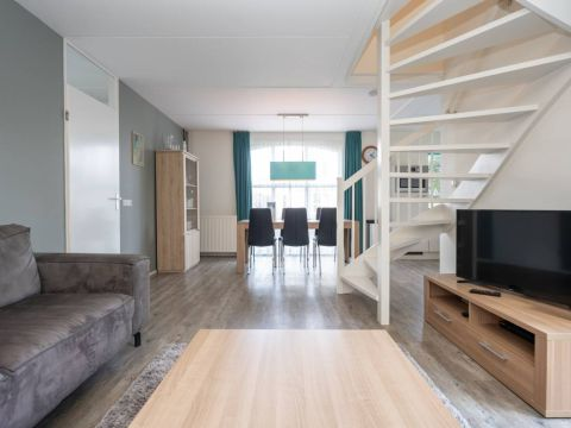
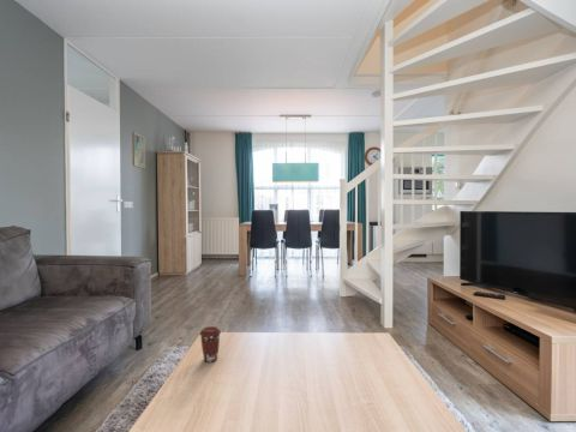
+ coffee cup [198,325,222,364]
